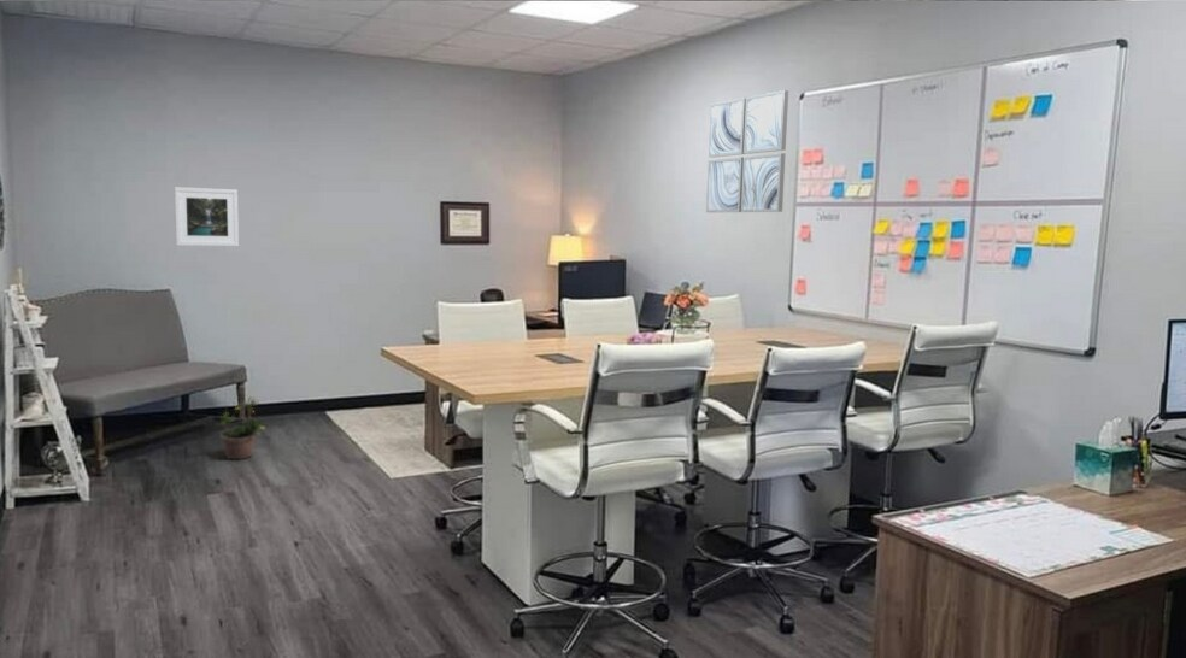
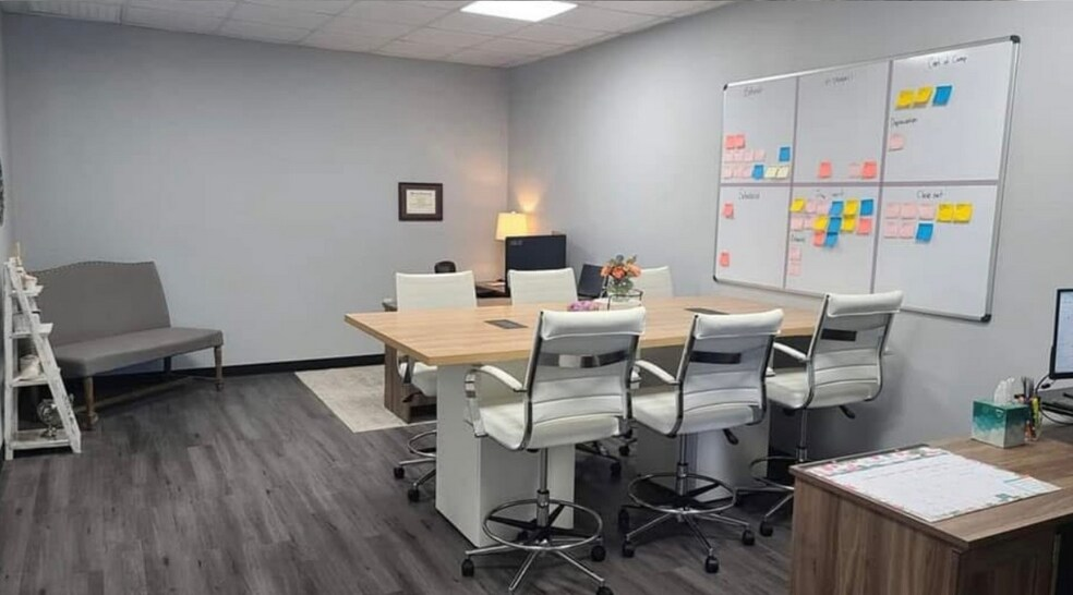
- wall art [705,89,789,213]
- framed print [174,186,240,247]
- potted plant [213,396,266,460]
